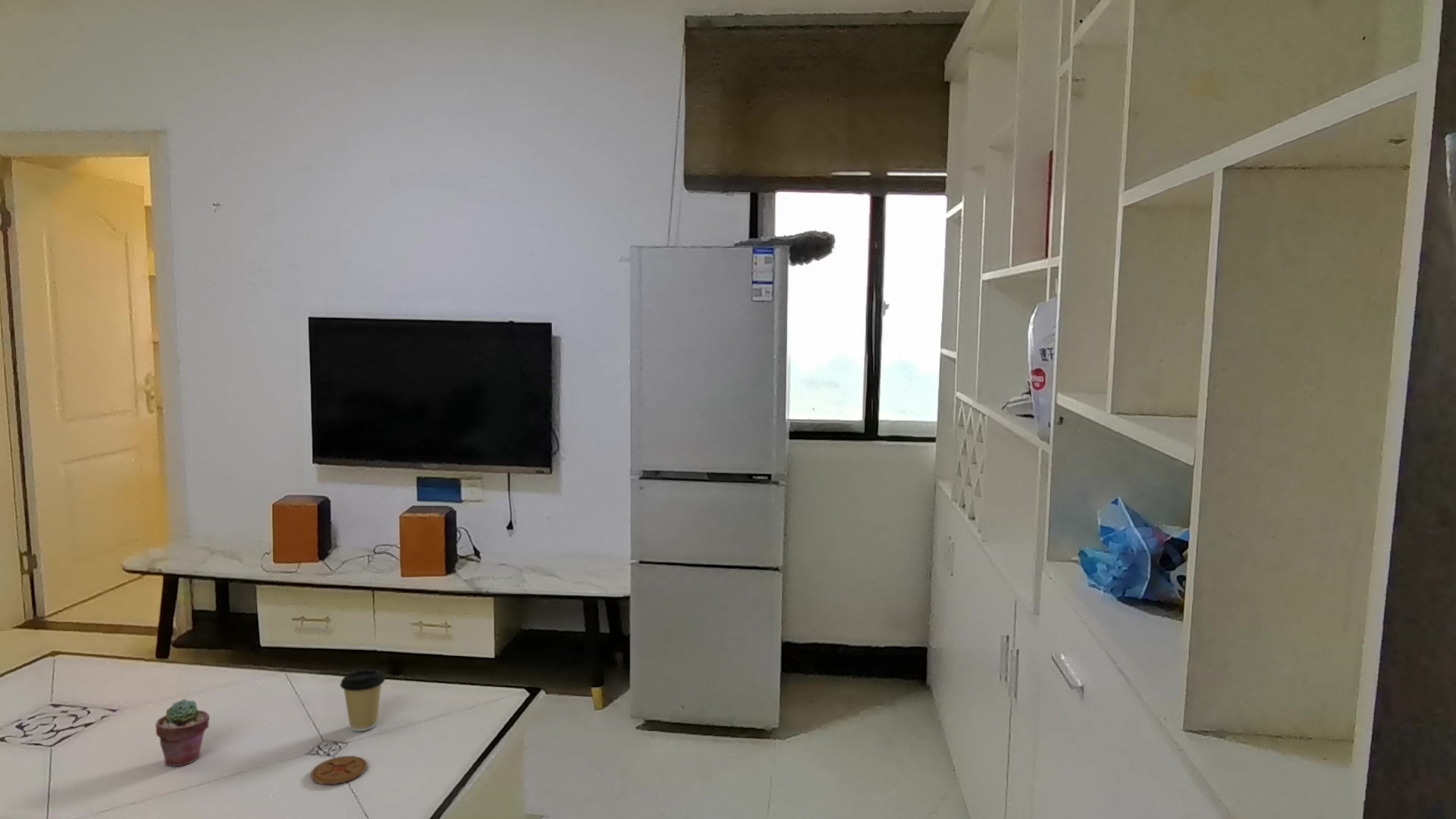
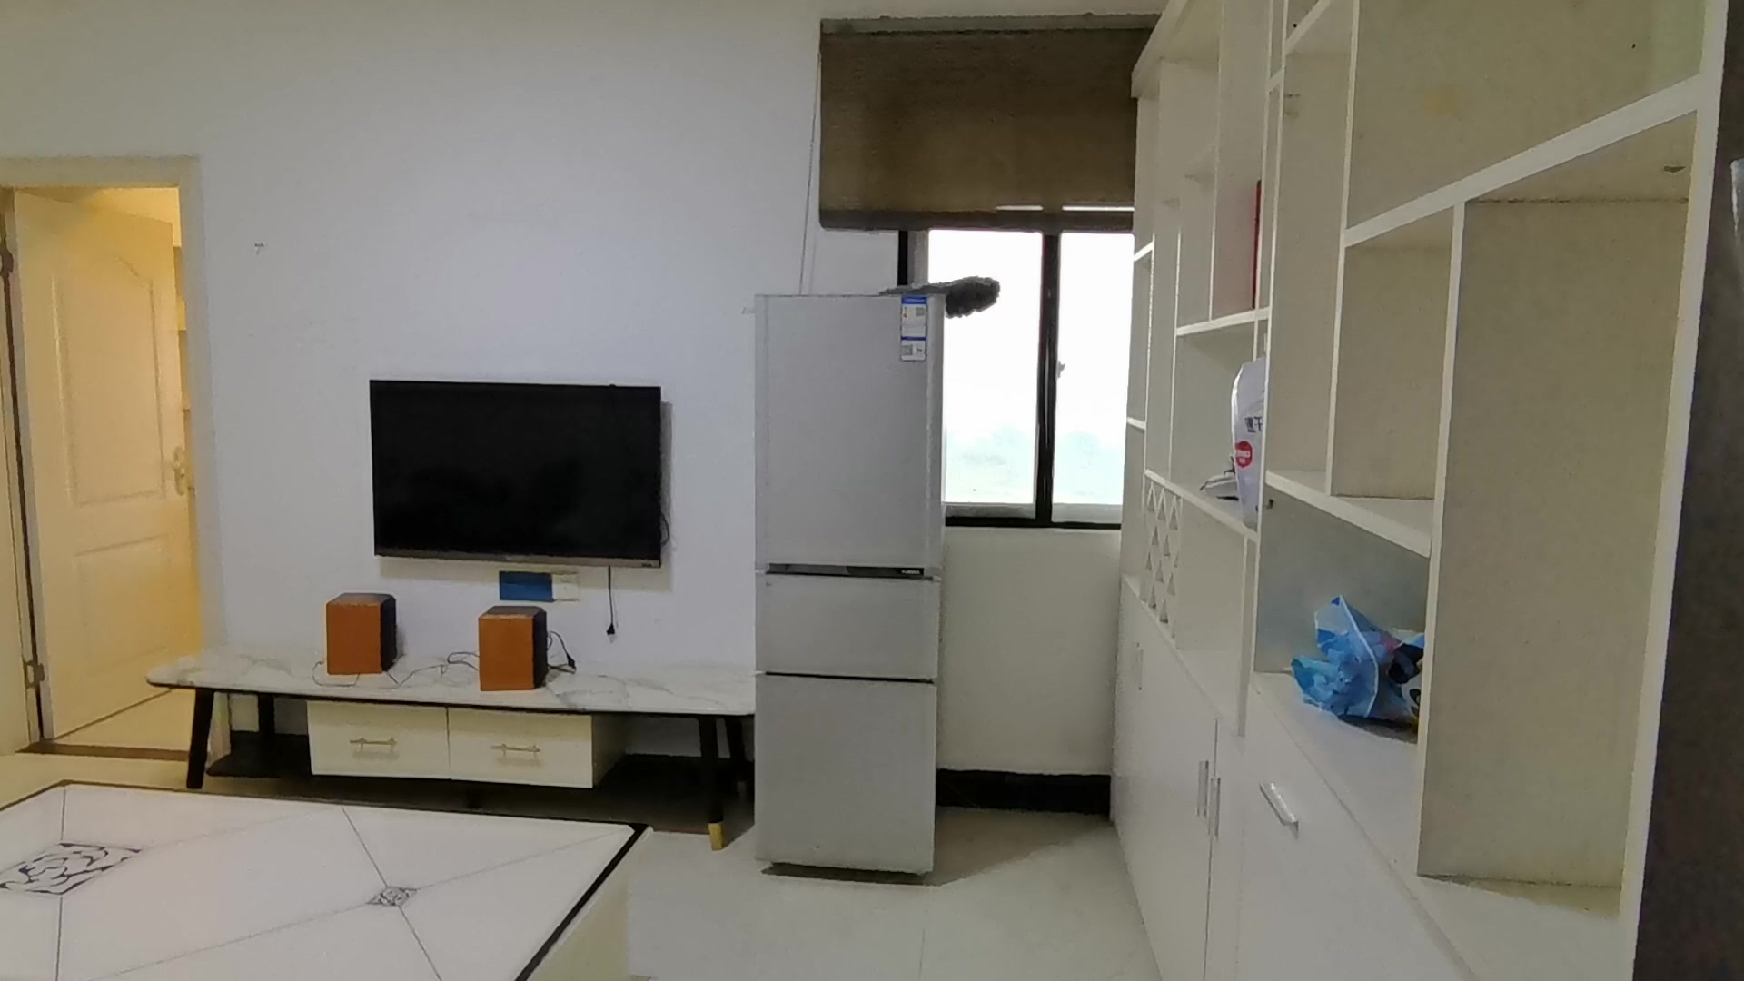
- coffee cup [340,668,386,732]
- coaster [310,755,368,785]
- potted succulent [155,698,210,767]
